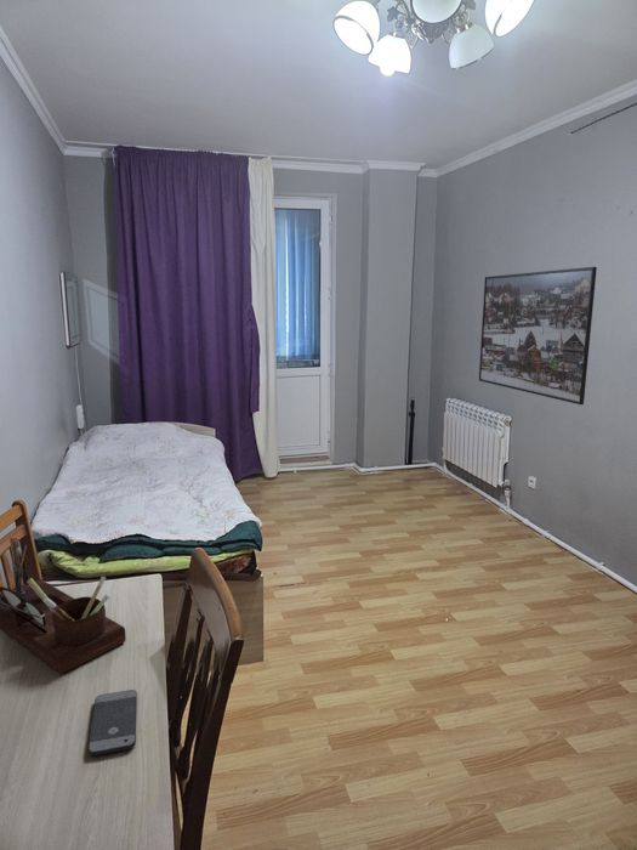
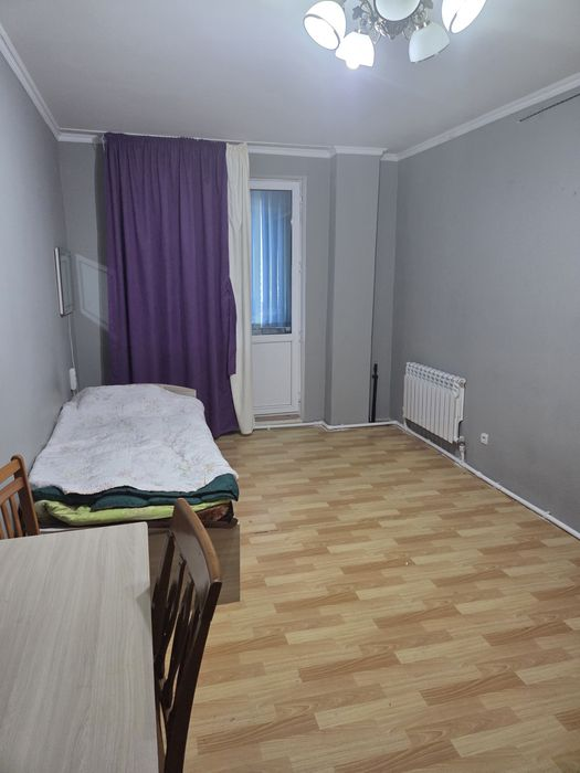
- desk organizer [0,536,127,675]
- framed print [478,266,598,406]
- smartphone [87,688,138,756]
